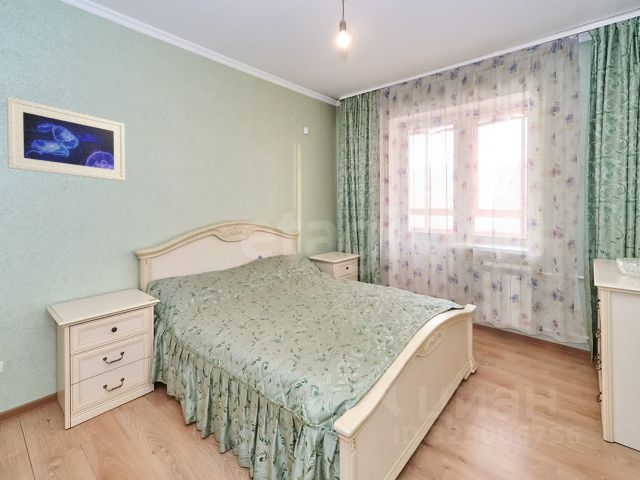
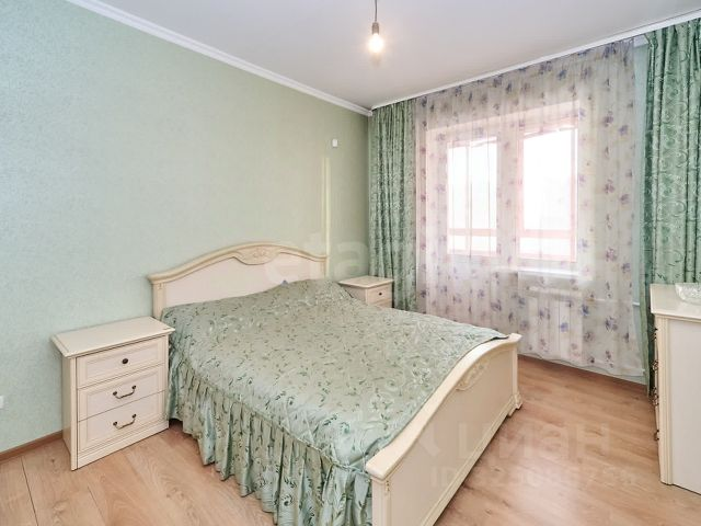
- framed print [6,96,126,182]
